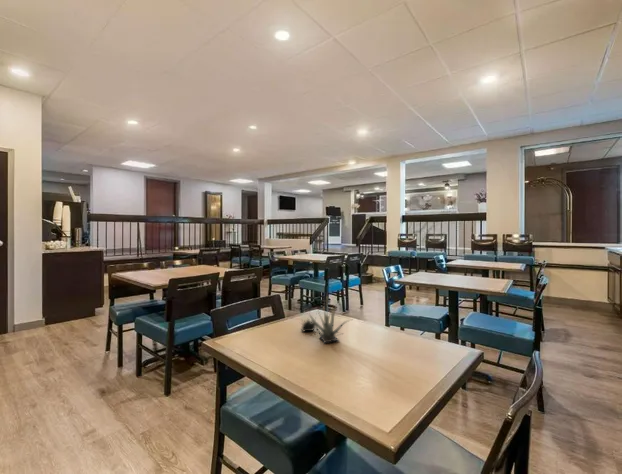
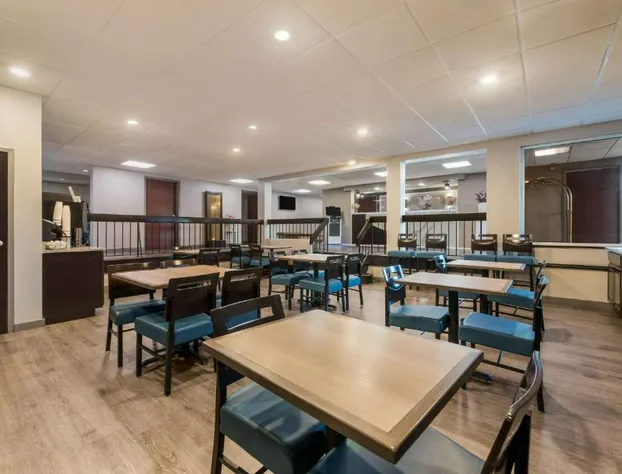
- succulent plant [299,296,352,344]
